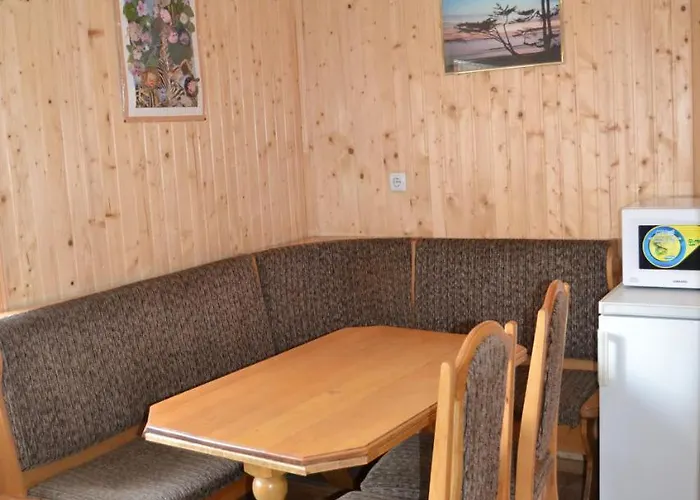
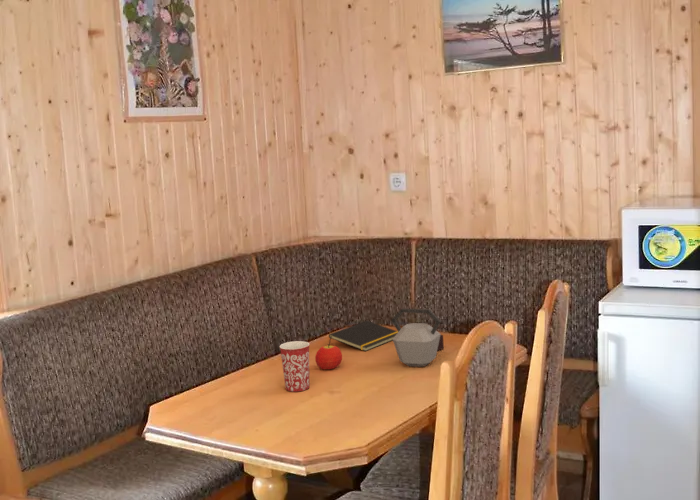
+ mug [279,340,311,393]
+ notepad [328,320,398,352]
+ fruit [314,343,343,370]
+ kettle [390,307,445,368]
